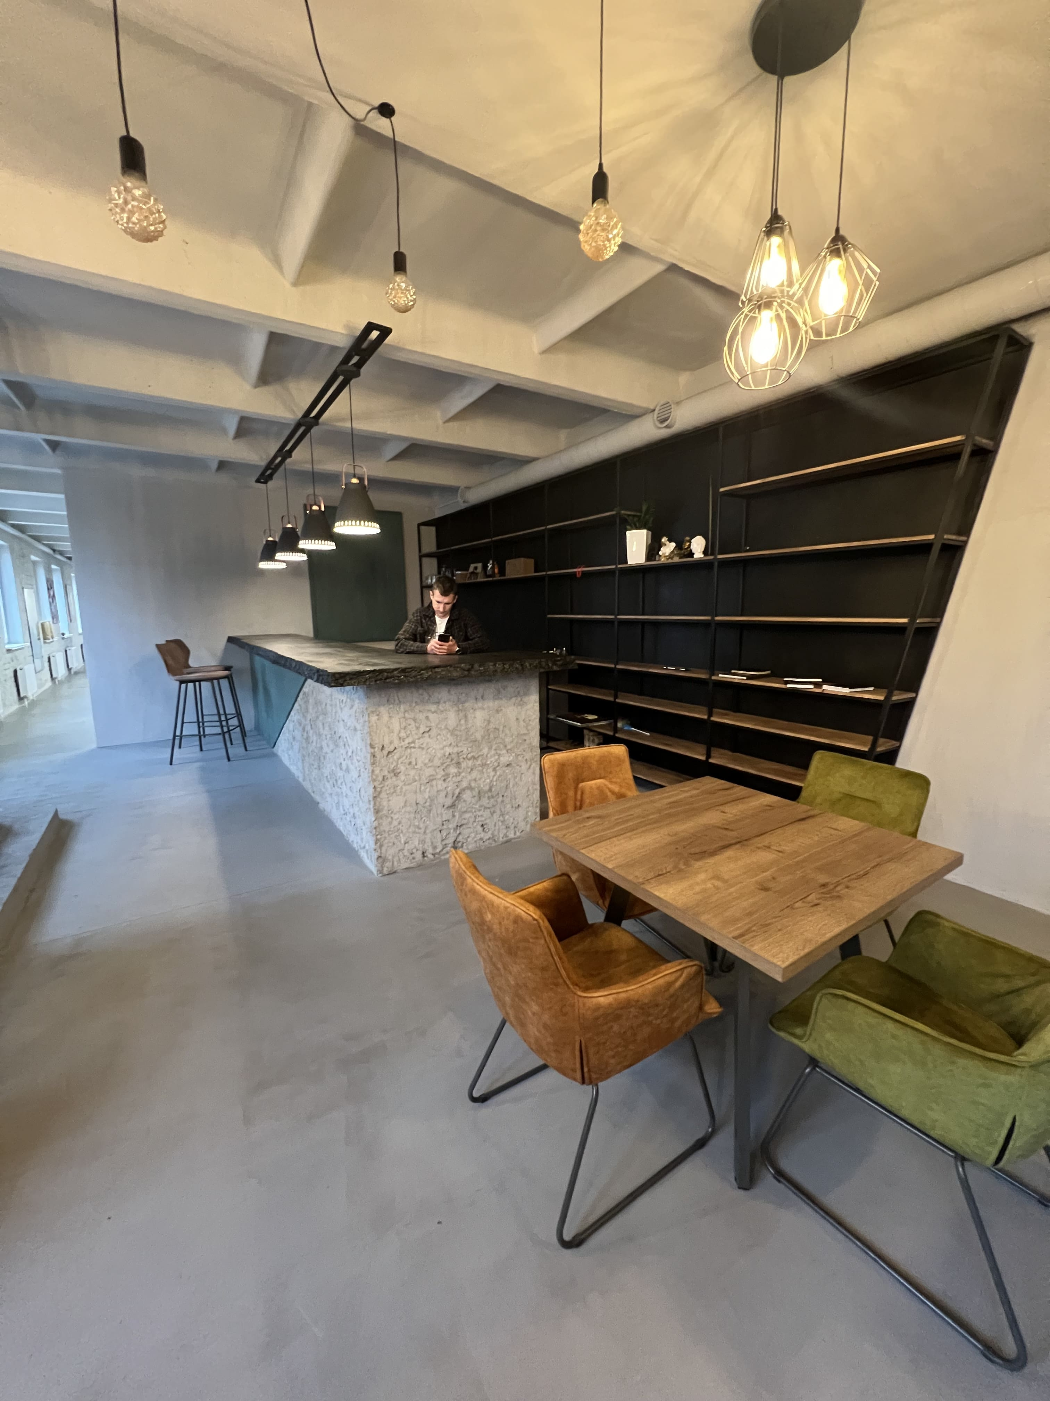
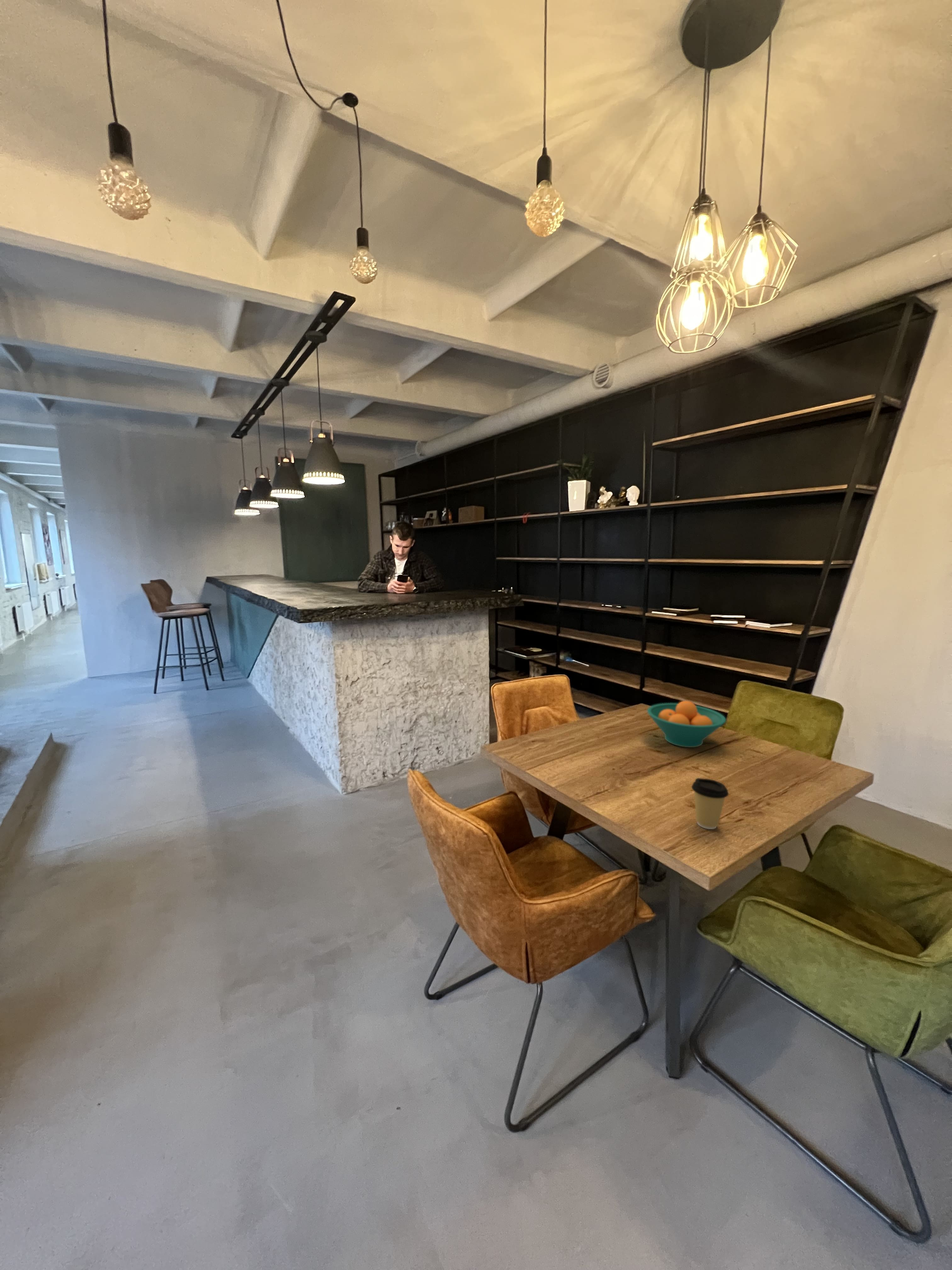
+ coffee cup [691,778,729,830]
+ fruit bowl [647,700,726,748]
